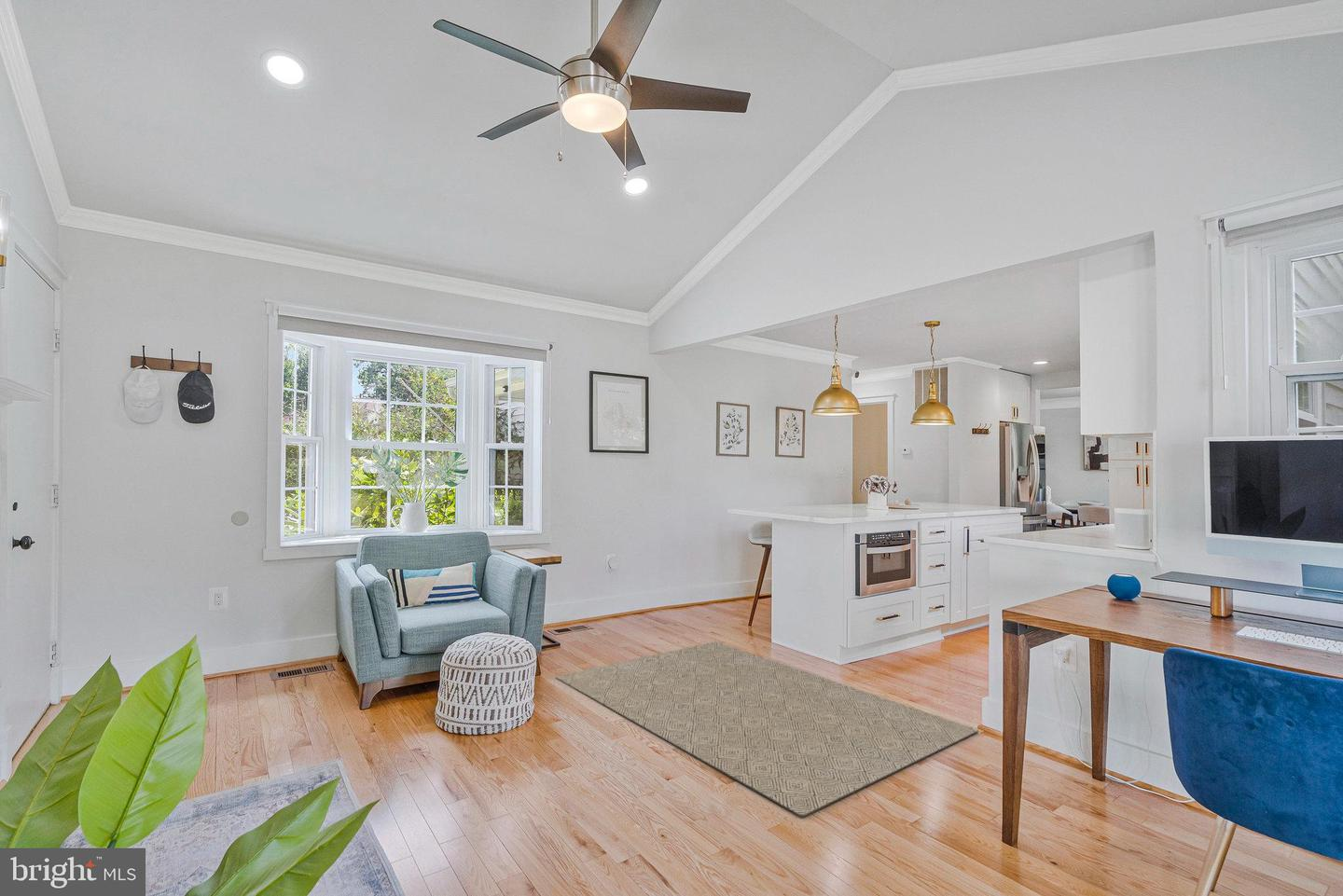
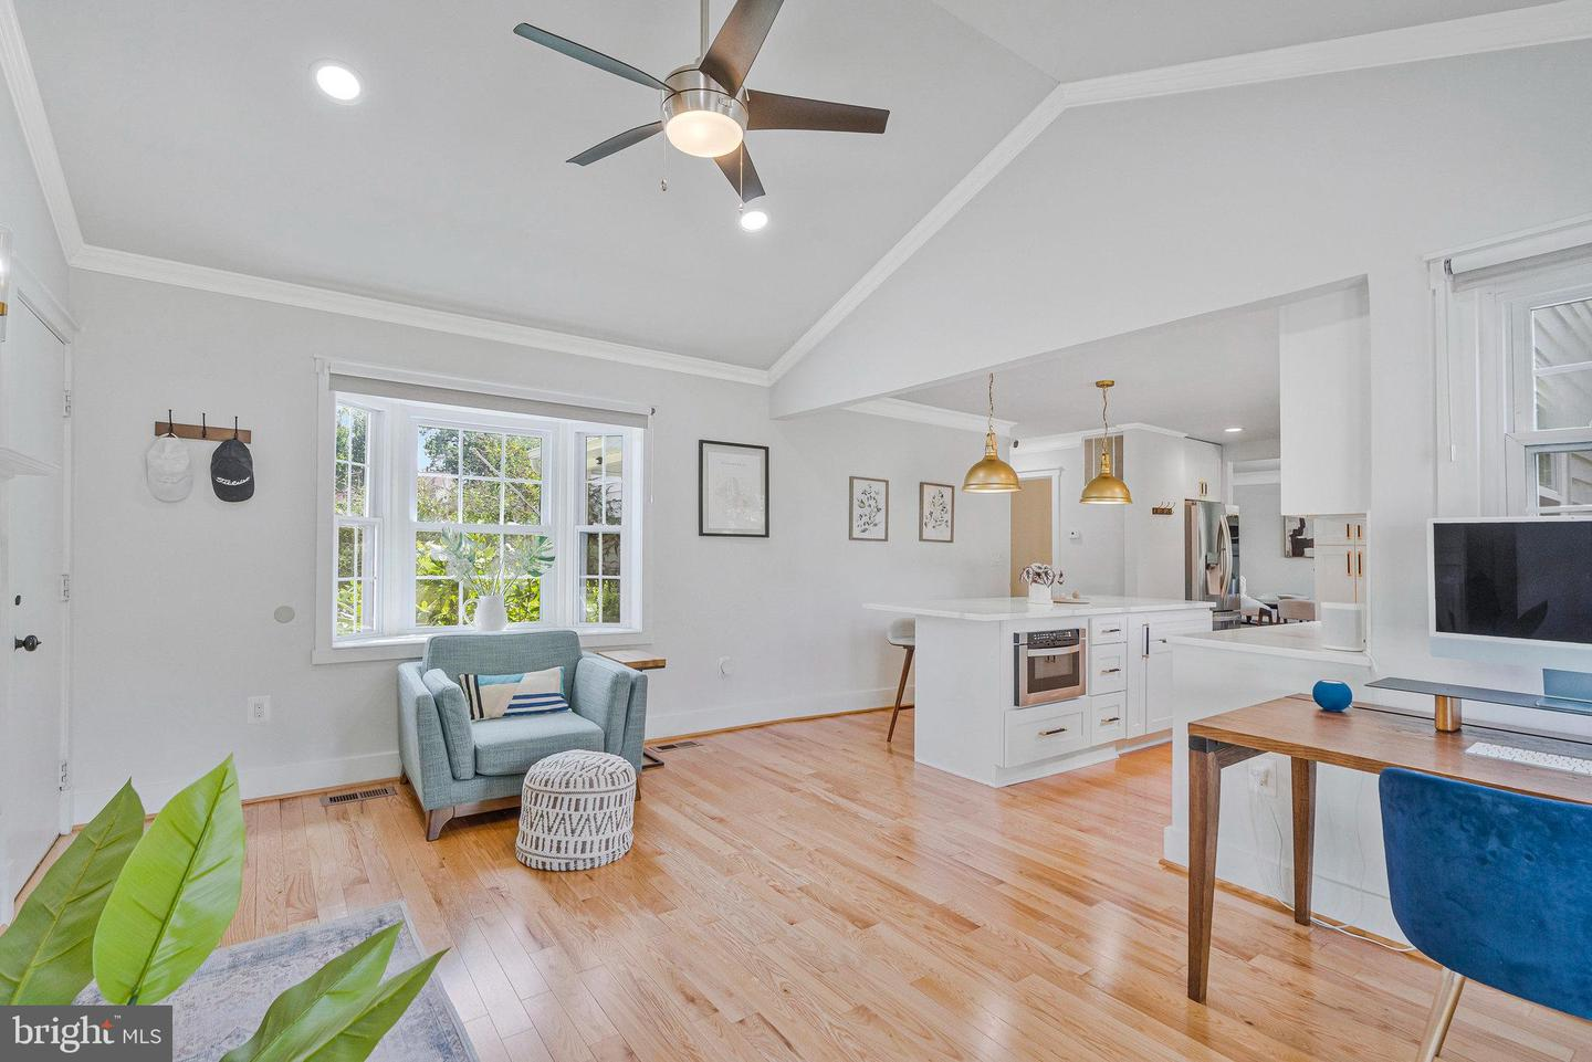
- rug [555,641,979,819]
